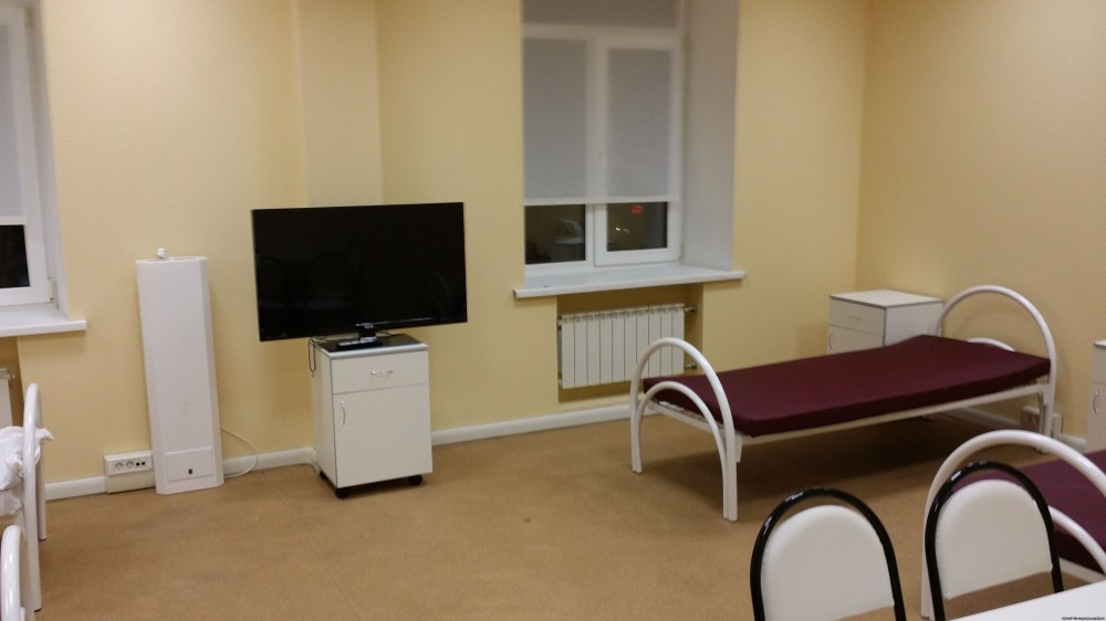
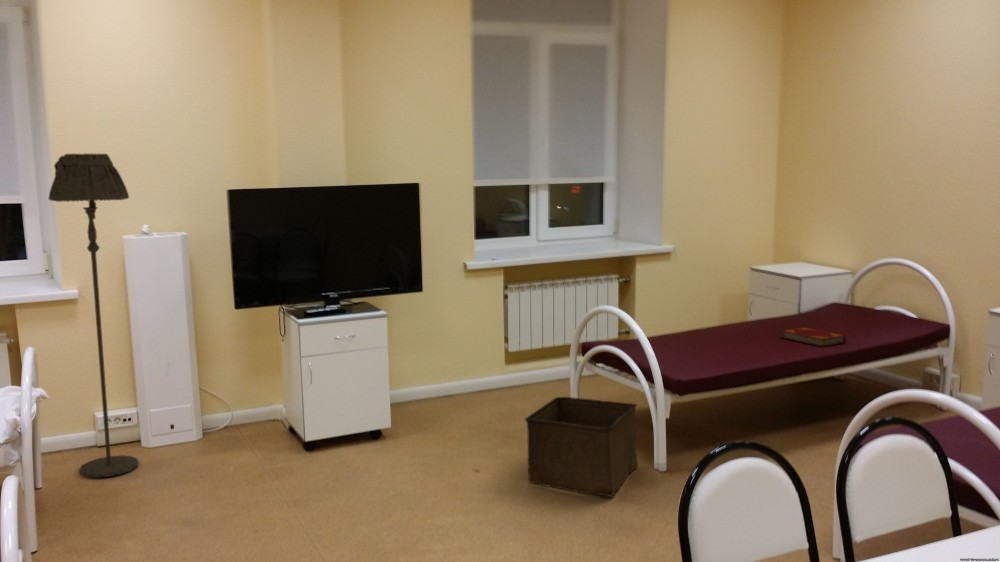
+ storage bin [524,396,639,498]
+ floor lamp [48,152,139,479]
+ hardback book [779,326,847,348]
